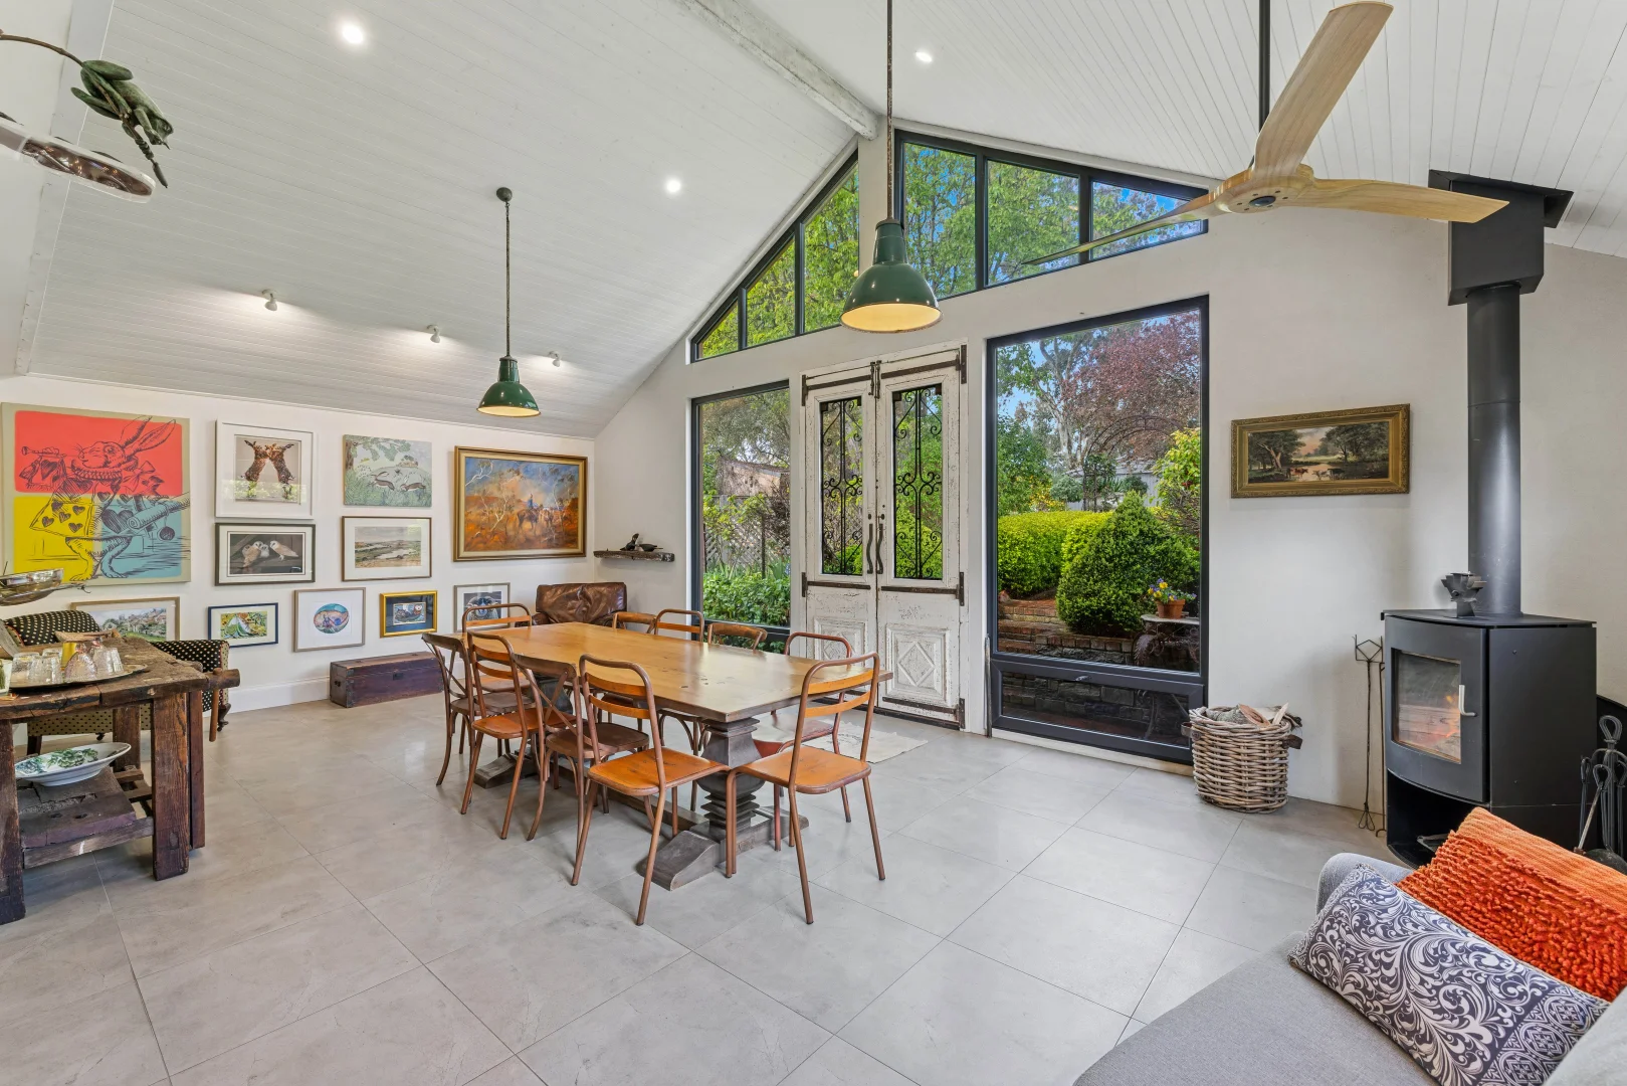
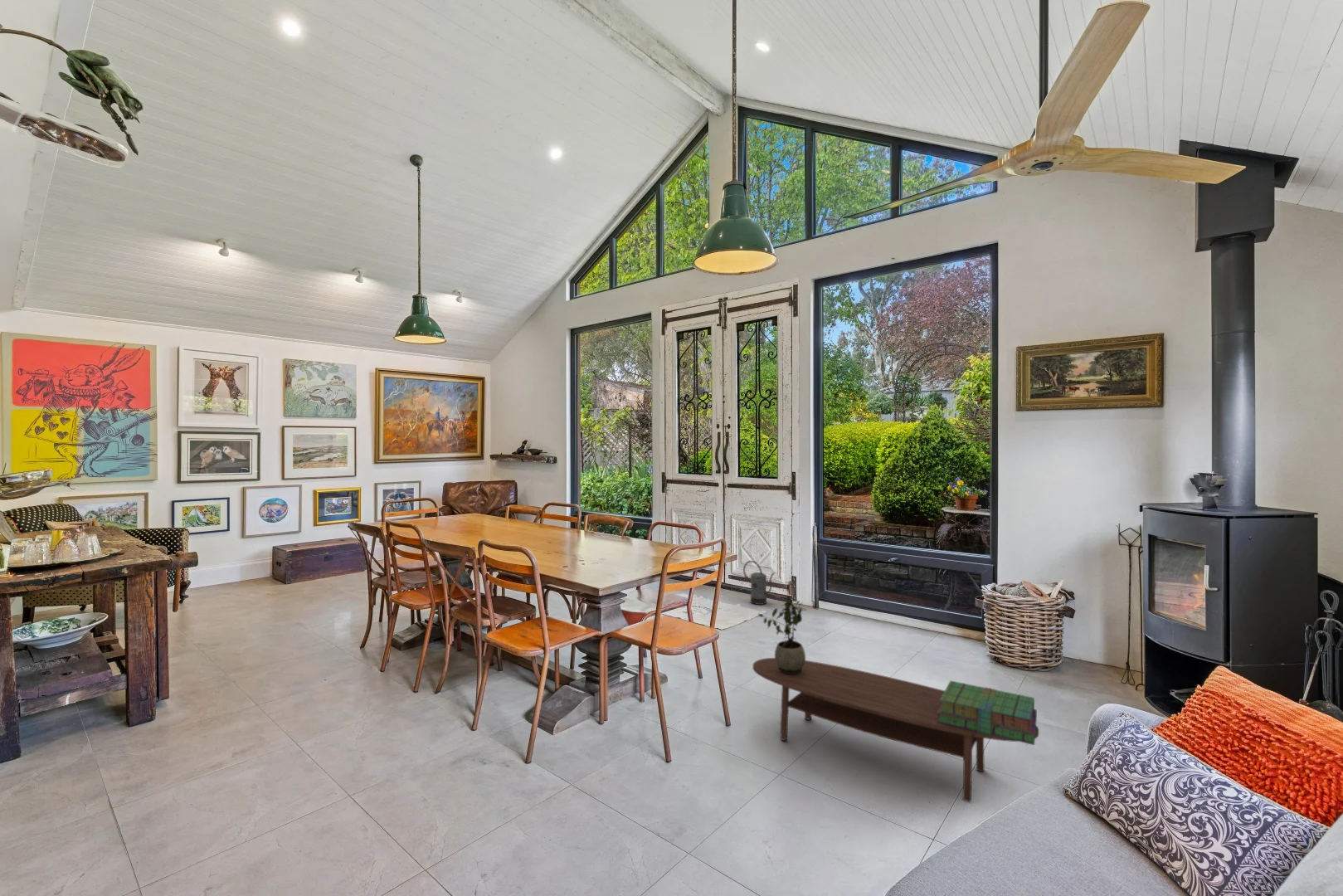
+ coffee table [752,657,1039,803]
+ potted plant [757,595,807,674]
+ stack of books [937,679,1038,746]
+ watering can [742,560,776,606]
